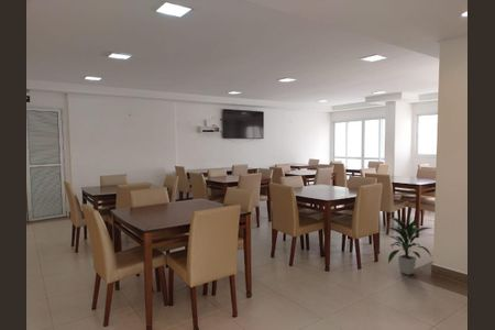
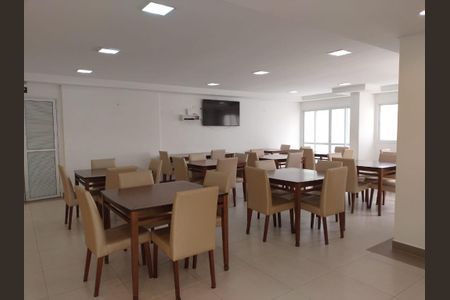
- indoor plant [387,216,433,276]
